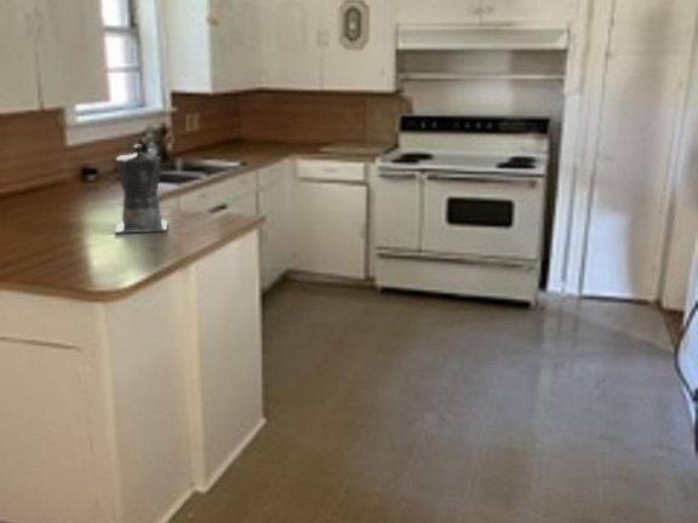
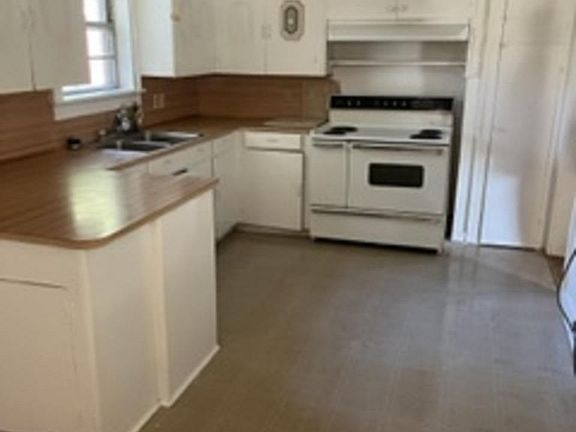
- coffee maker [114,143,168,235]
